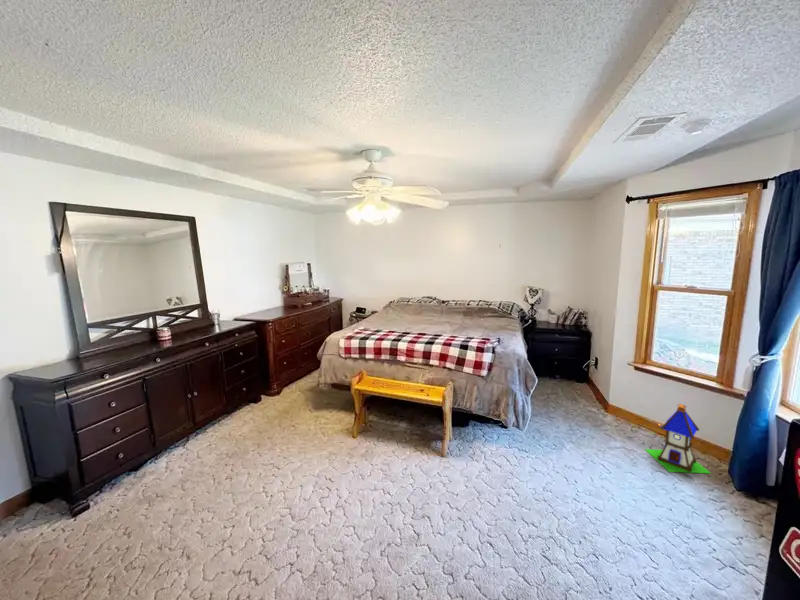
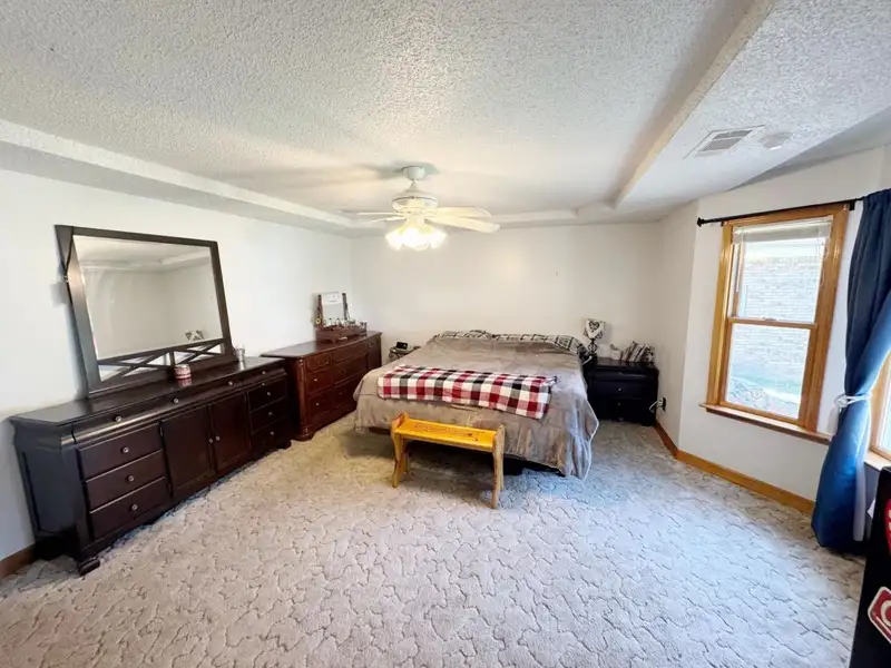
- toy house [644,403,711,474]
